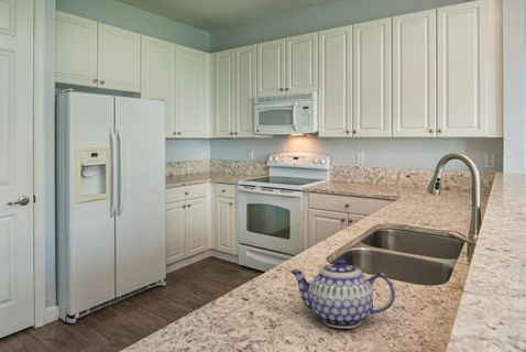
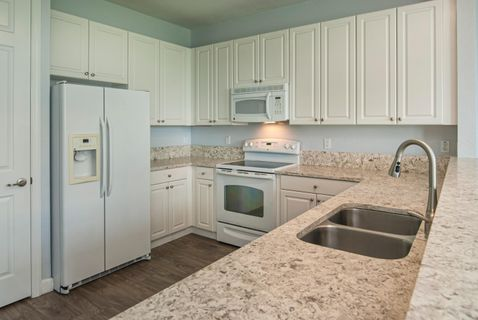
- teapot [289,257,396,329]
